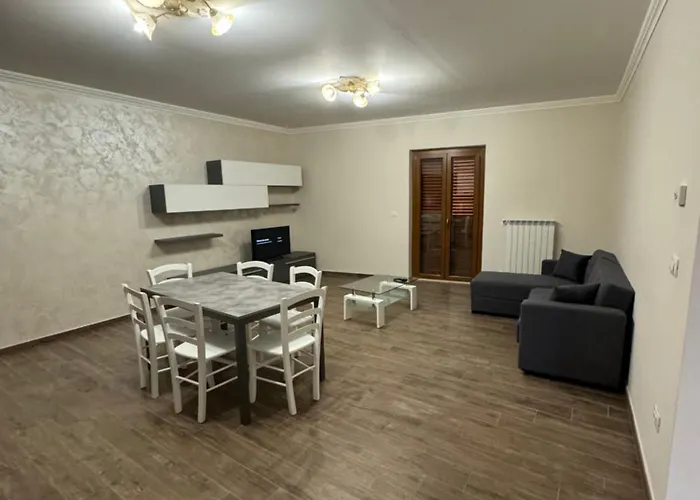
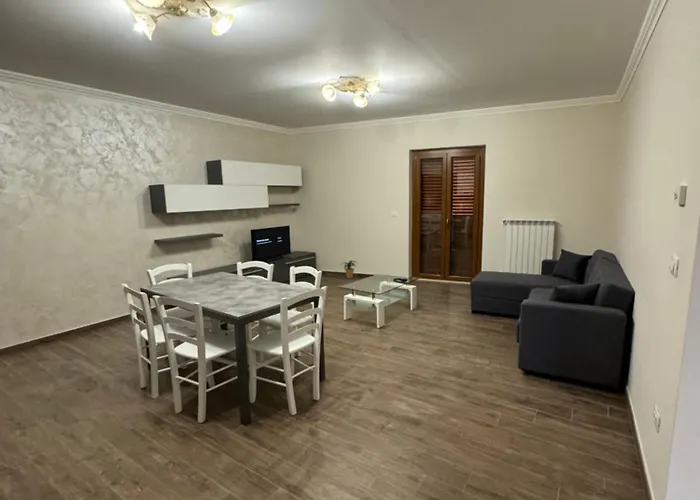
+ potted plant [339,259,359,279]
